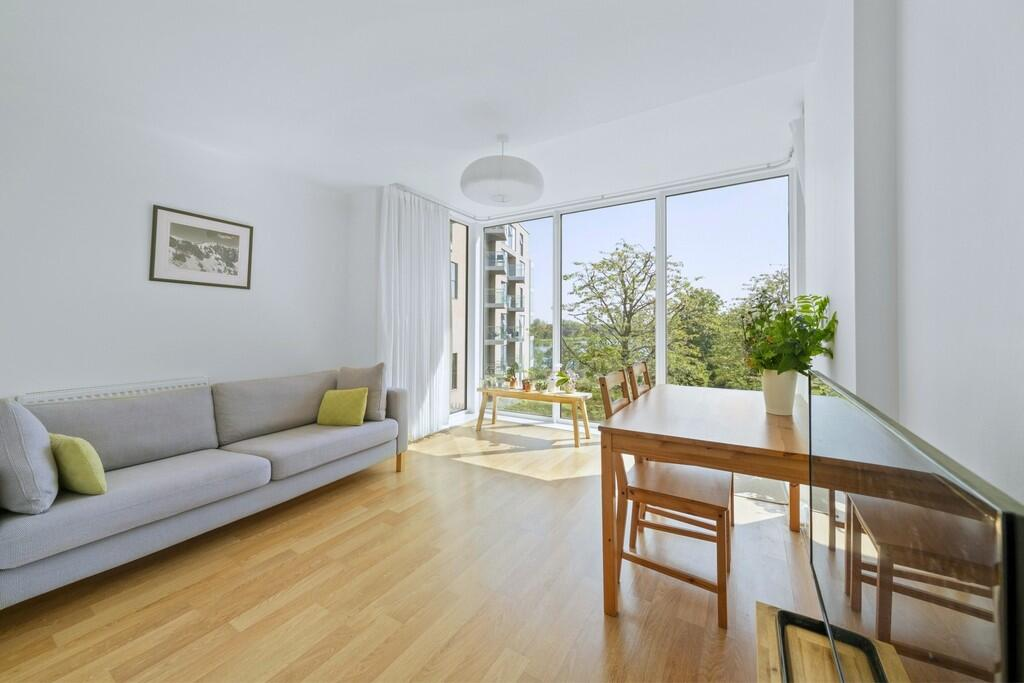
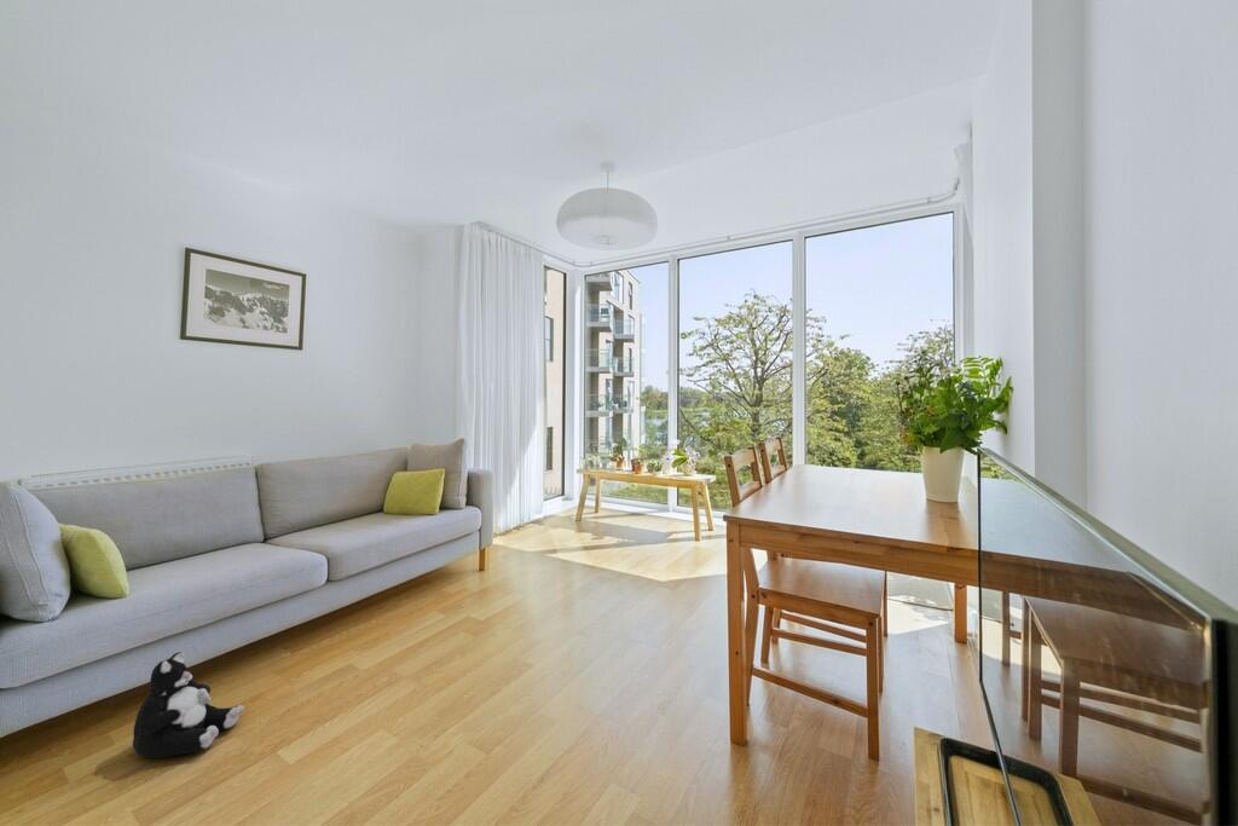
+ plush toy [132,651,245,759]
